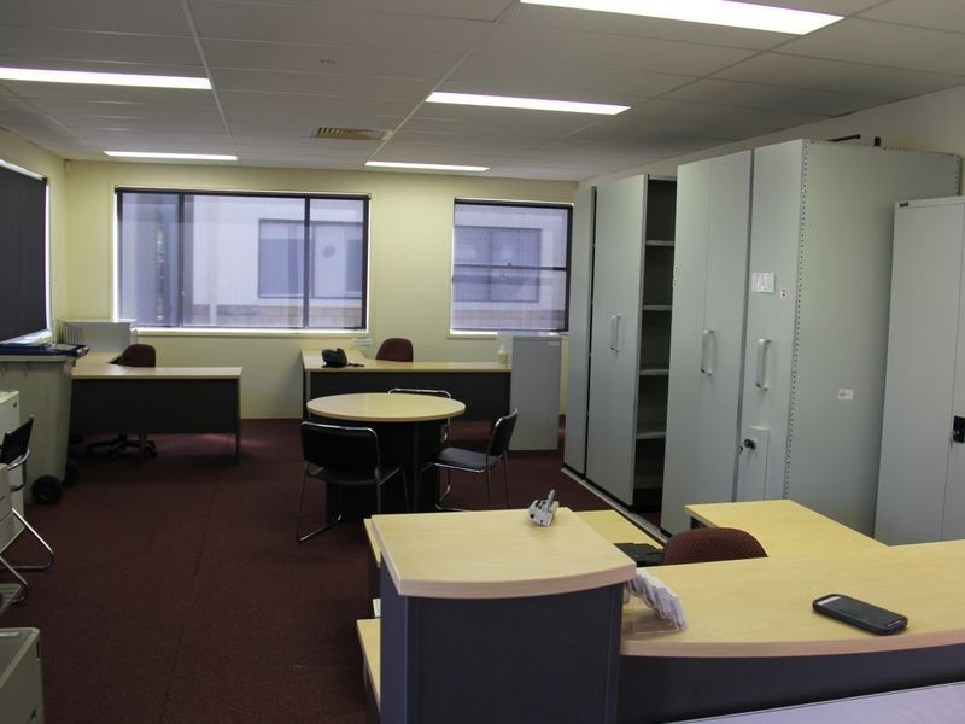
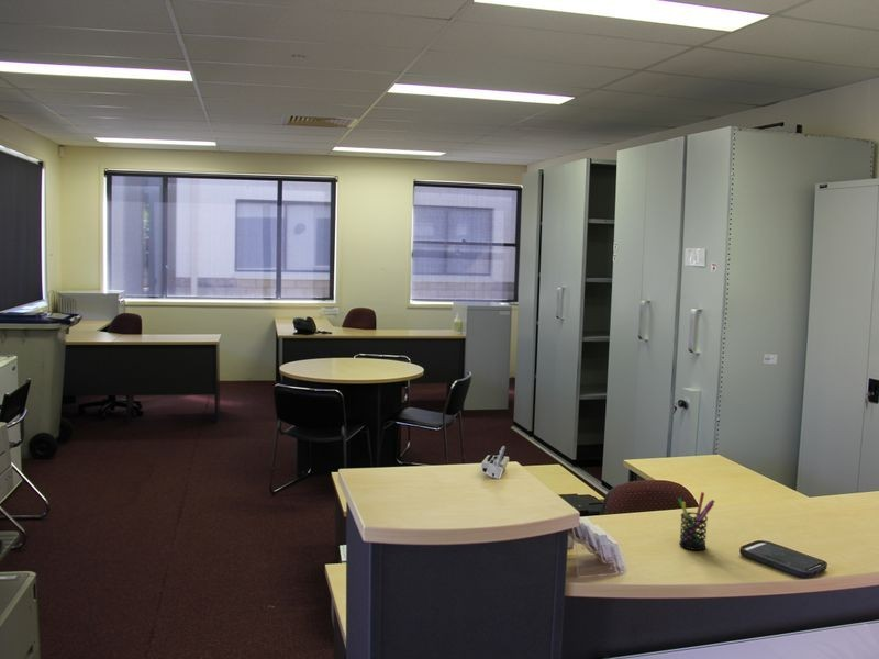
+ pen holder [677,491,716,551]
